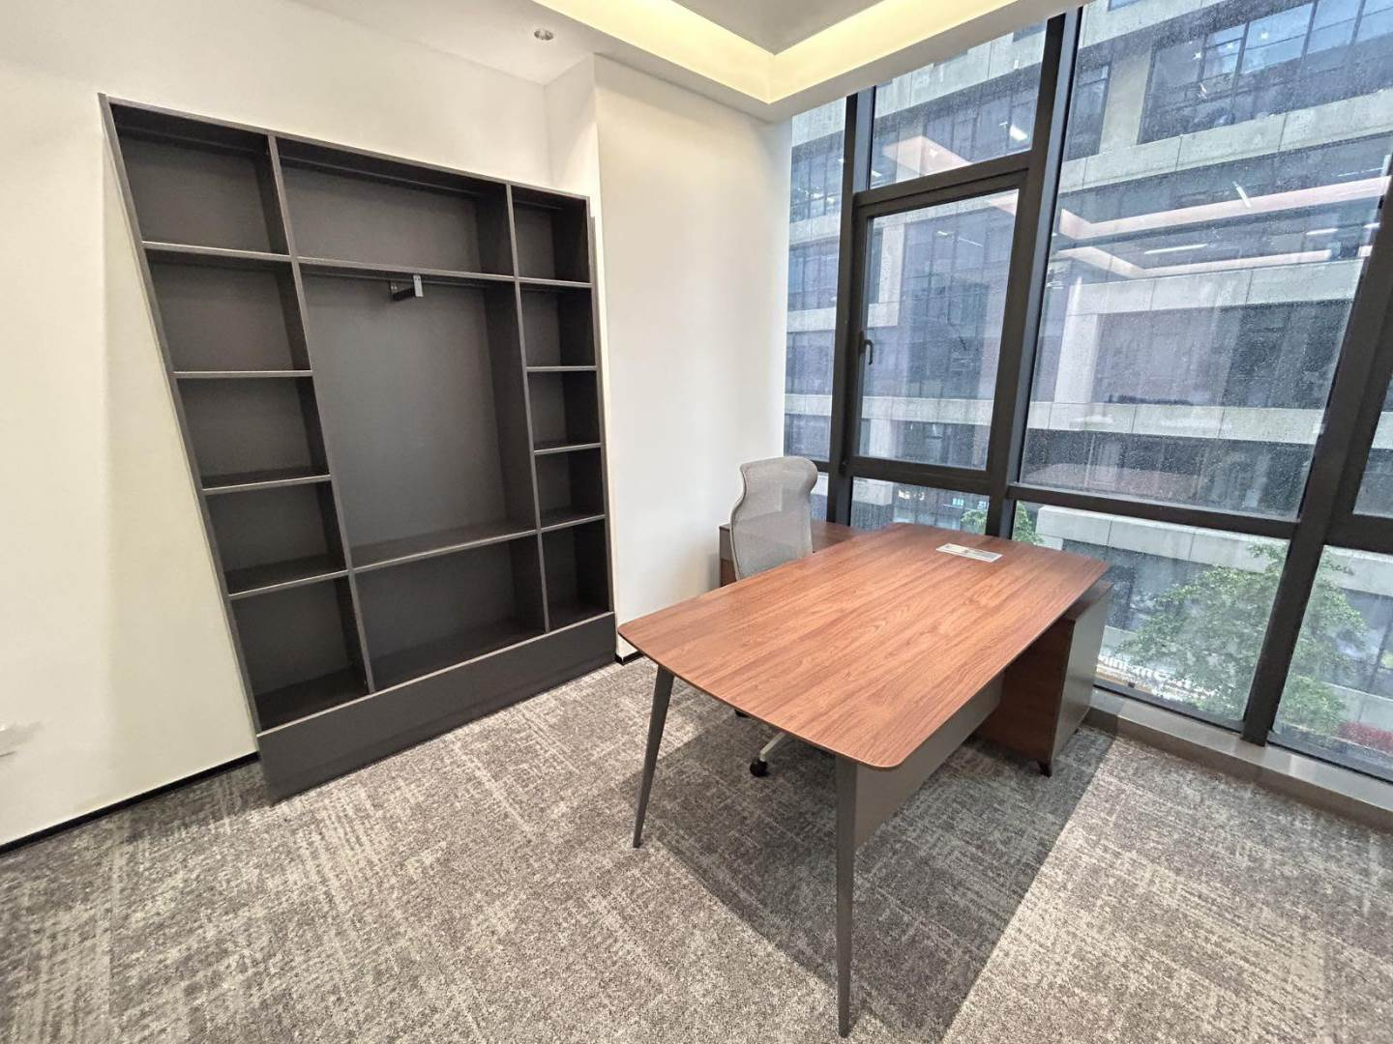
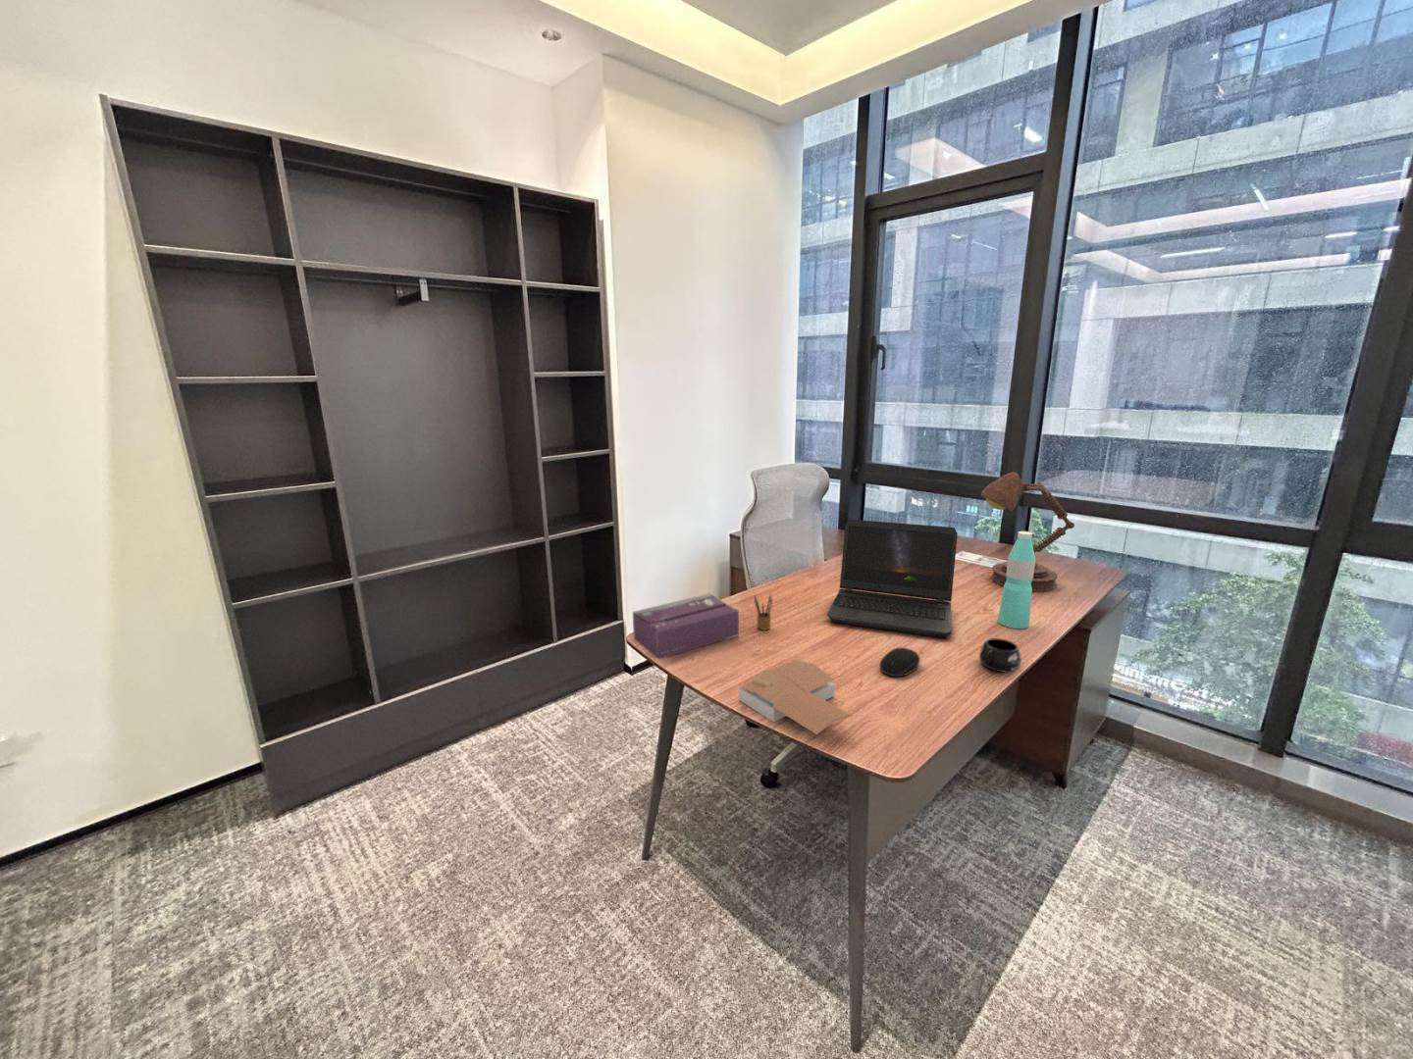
+ computer mouse [878,646,921,677]
+ water bottle [997,531,1036,630]
+ tissue box [632,592,740,660]
+ mug [978,637,1022,673]
+ book [738,659,852,735]
+ pencil box [753,592,773,632]
+ desk lamp [980,472,1076,592]
+ laptop computer [827,518,959,640]
